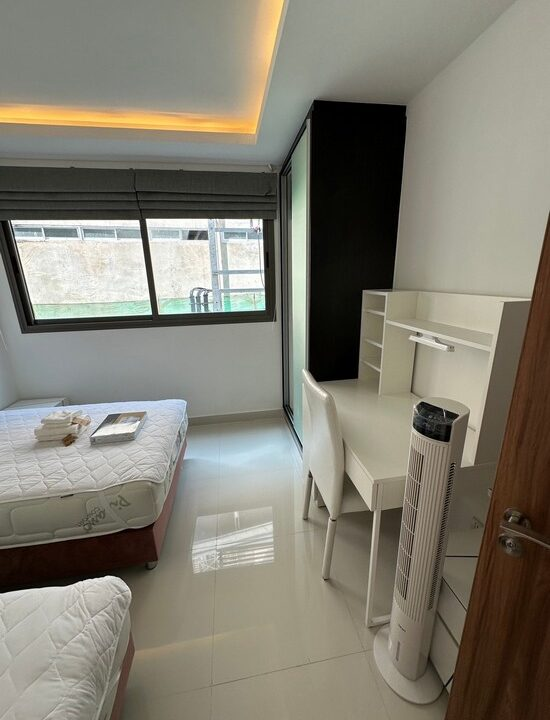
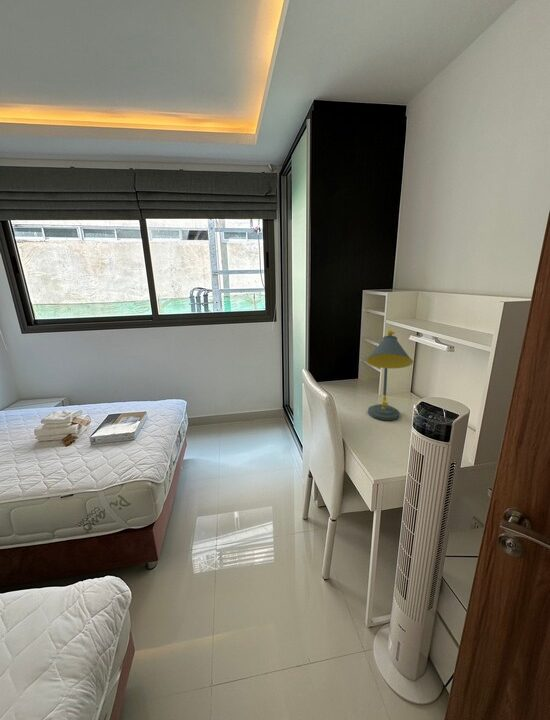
+ desk lamp [365,328,414,421]
